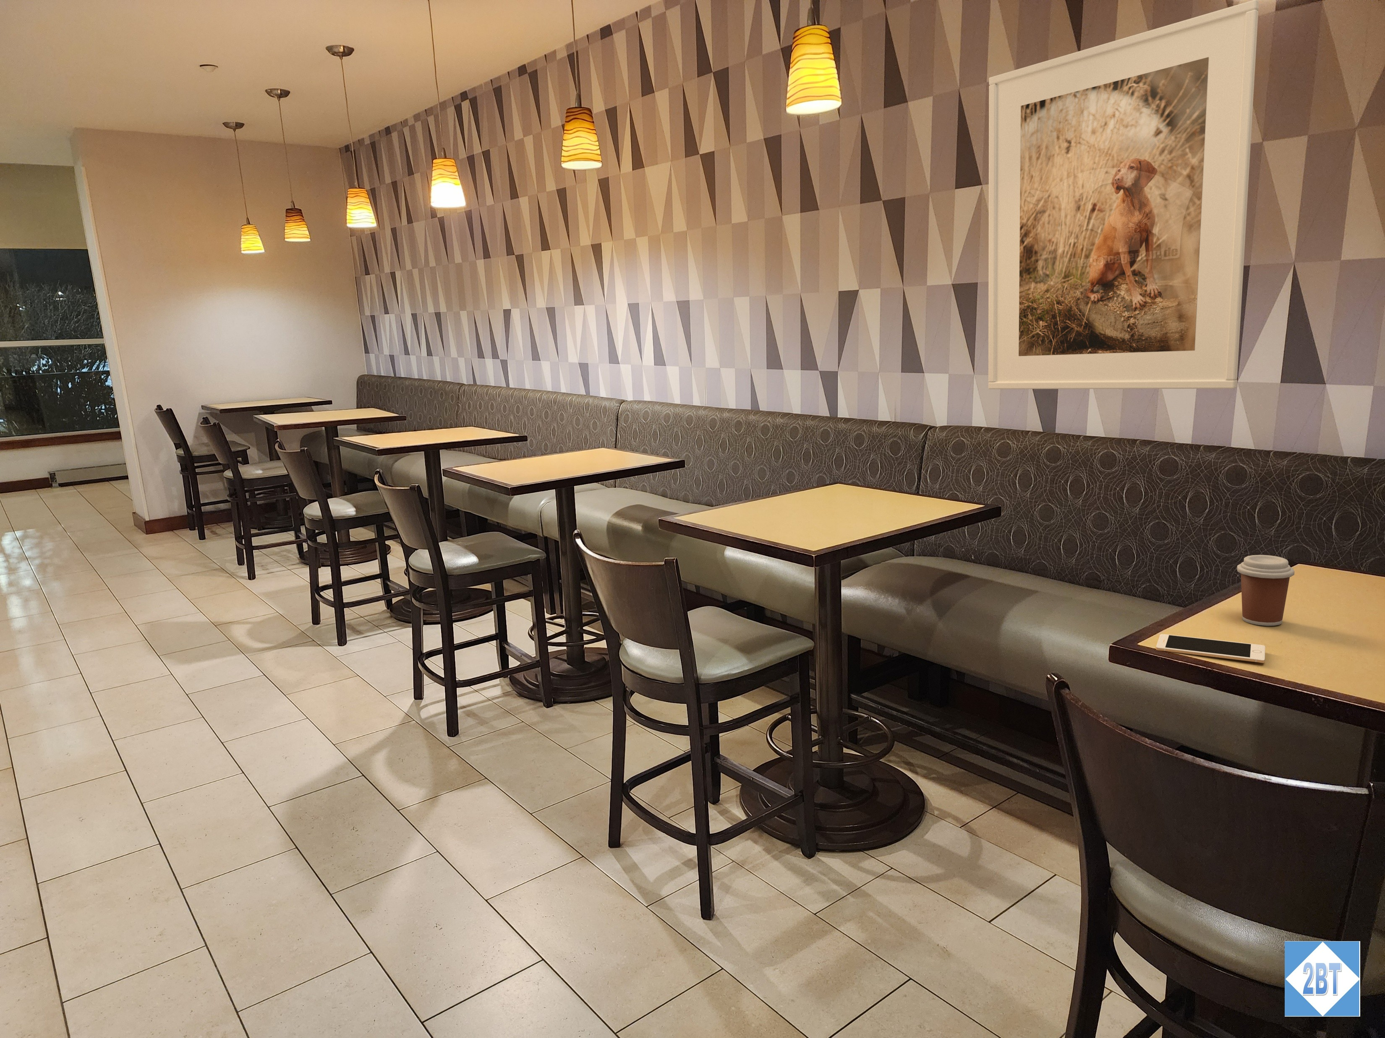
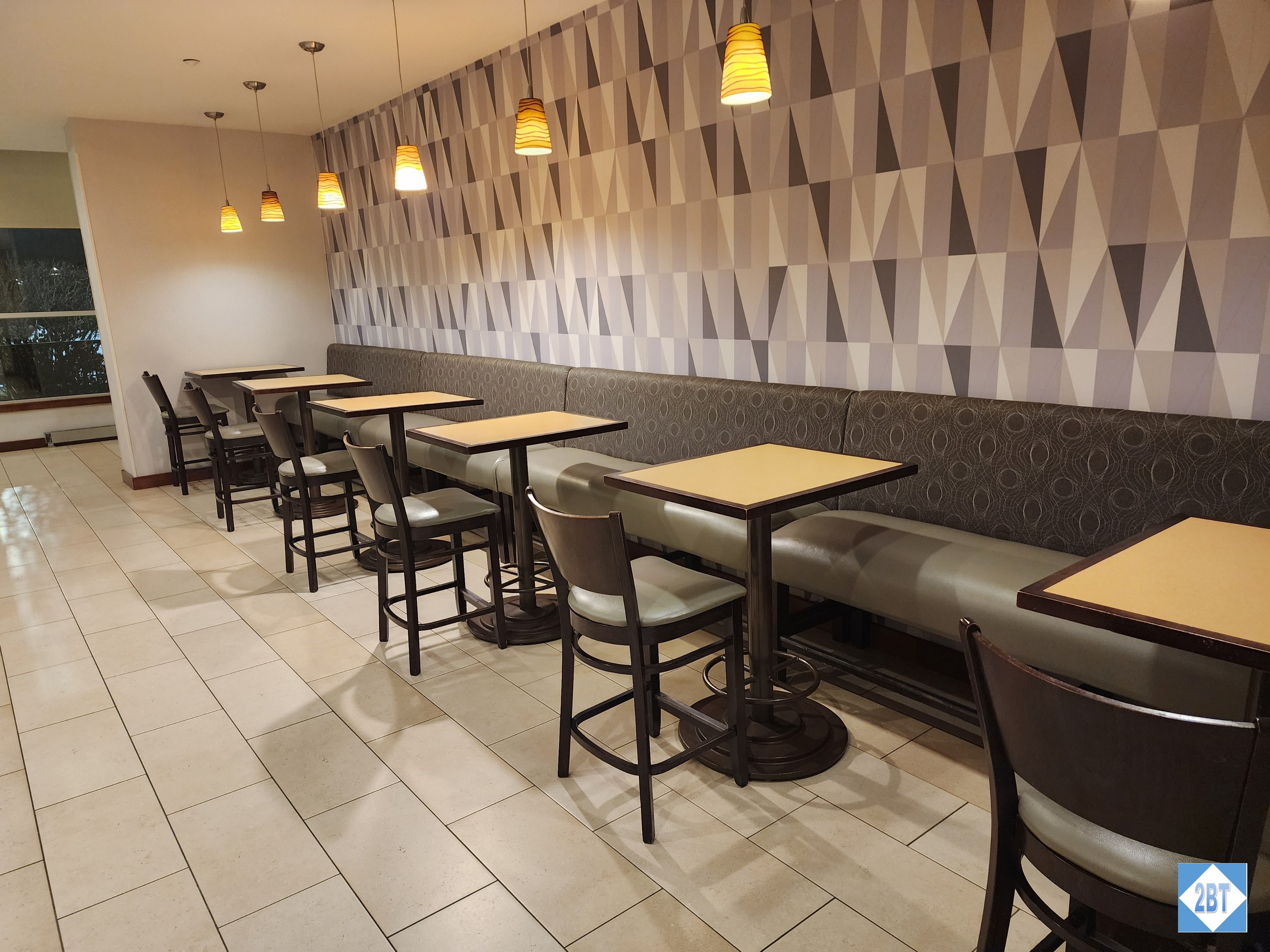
- coffee cup [1237,555,1294,626]
- cell phone [1155,633,1265,664]
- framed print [988,0,1260,389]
